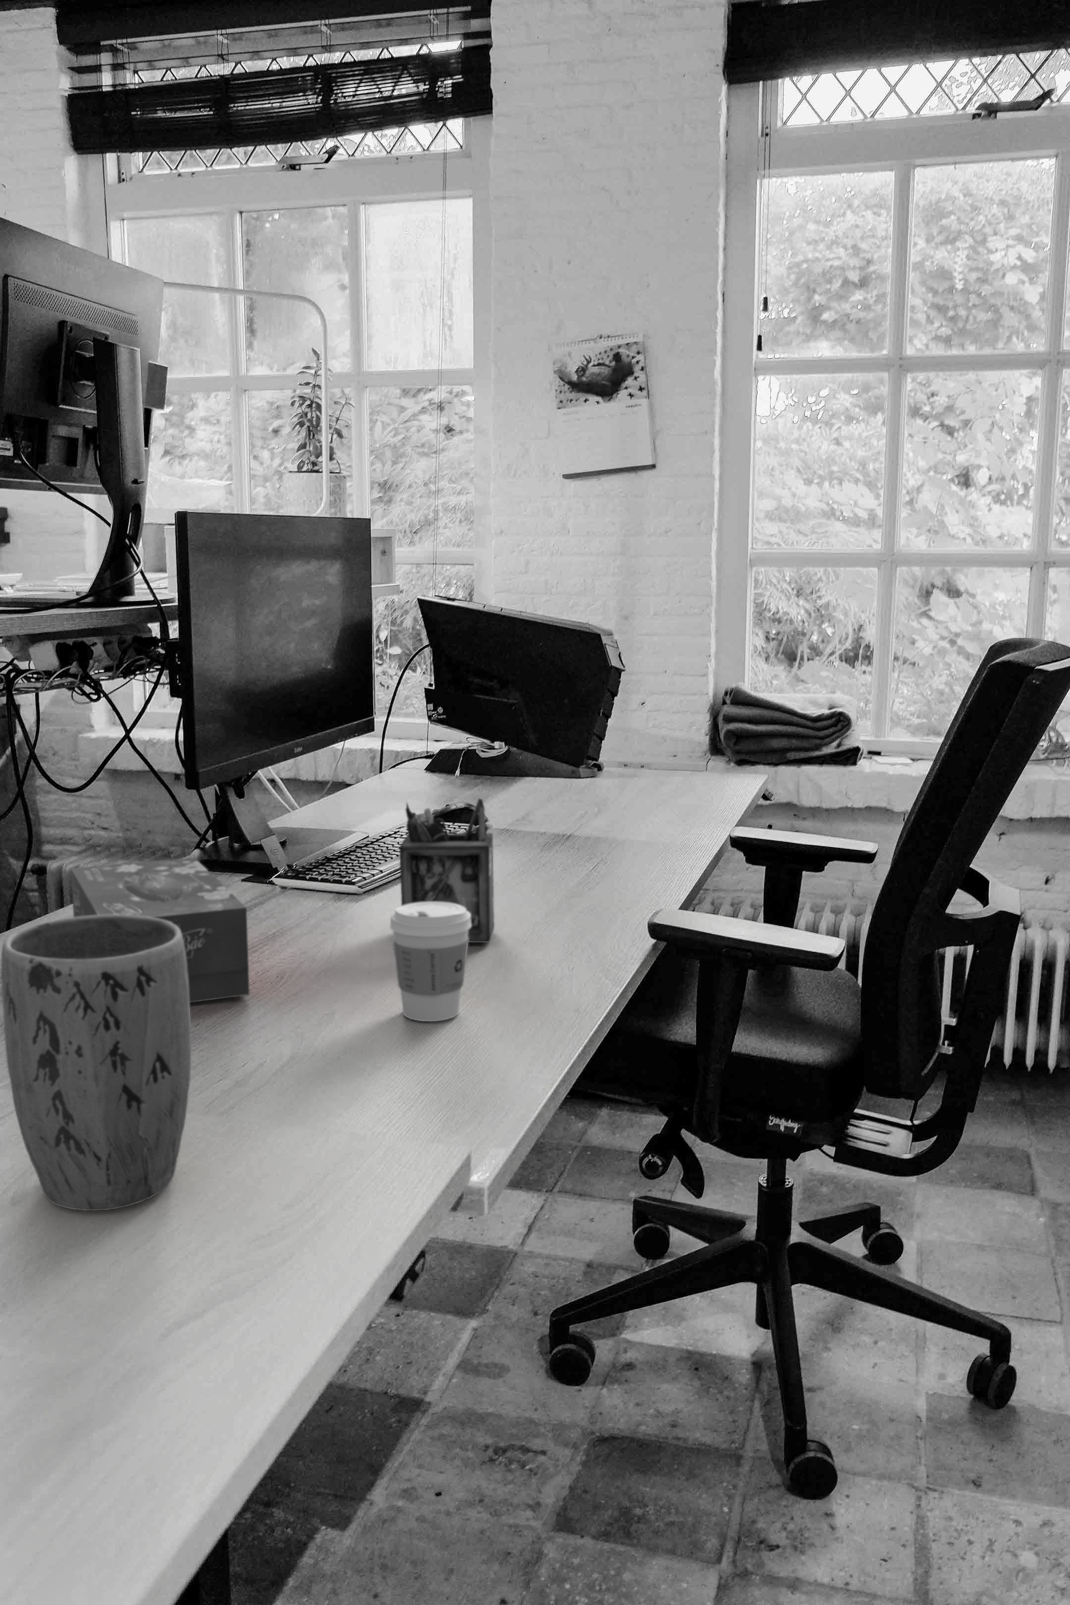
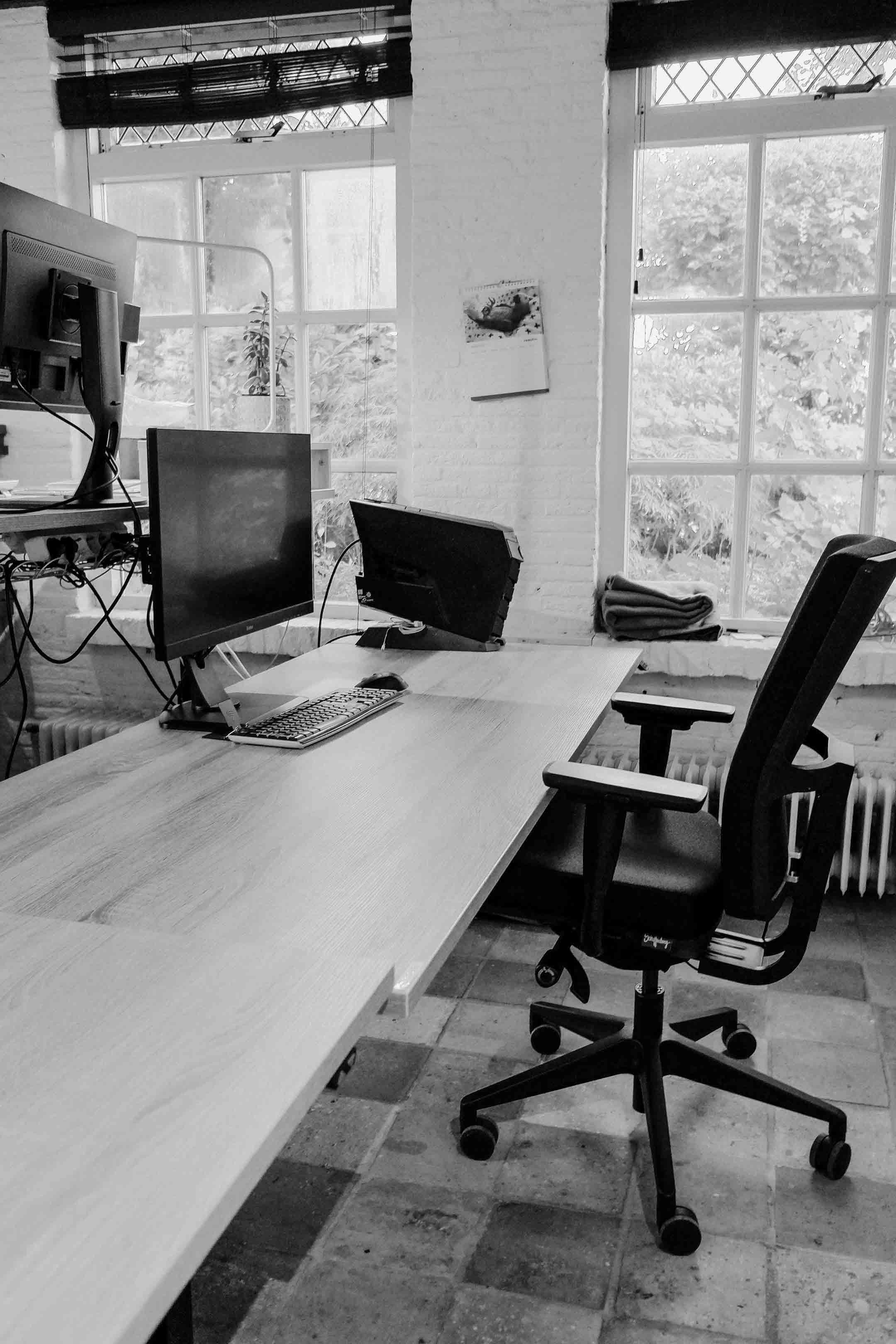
- tissue box [70,857,250,1003]
- coffee cup [389,902,472,1022]
- plant pot [0,914,192,1211]
- desk organizer [399,798,496,943]
